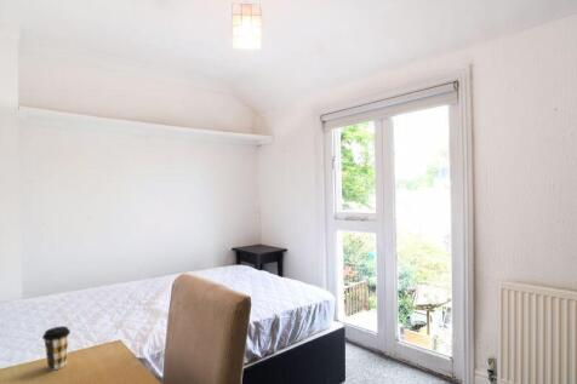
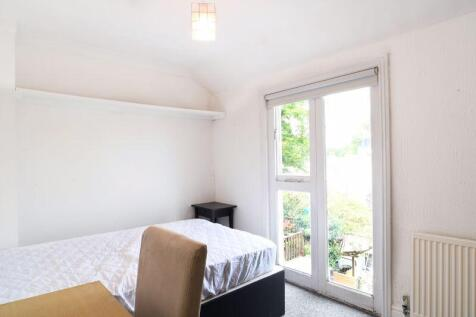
- coffee cup [41,325,72,371]
